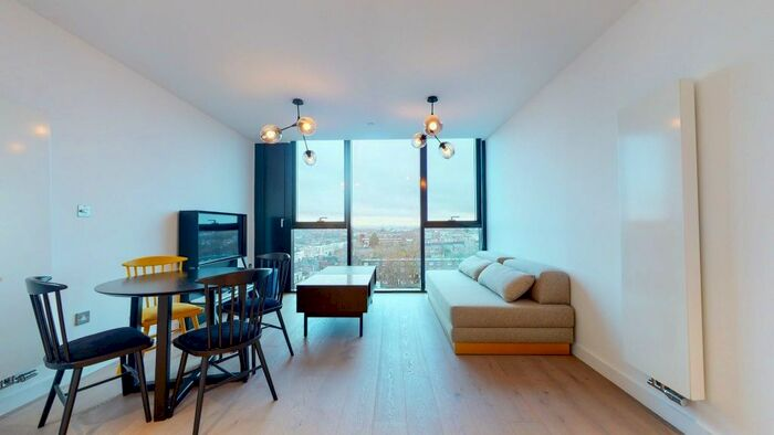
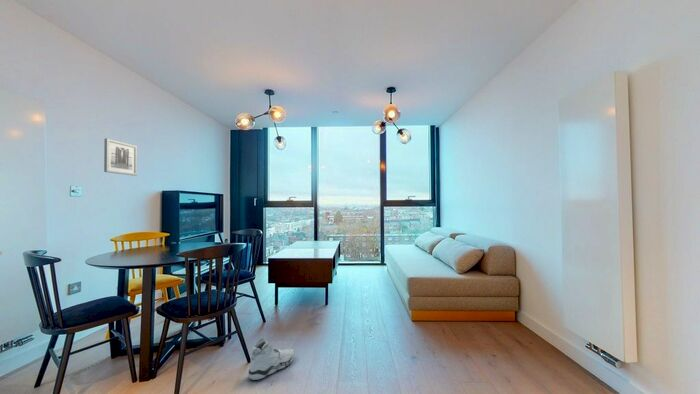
+ wall art [103,138,138,177]
+ sneaker [247,337,295,381]
